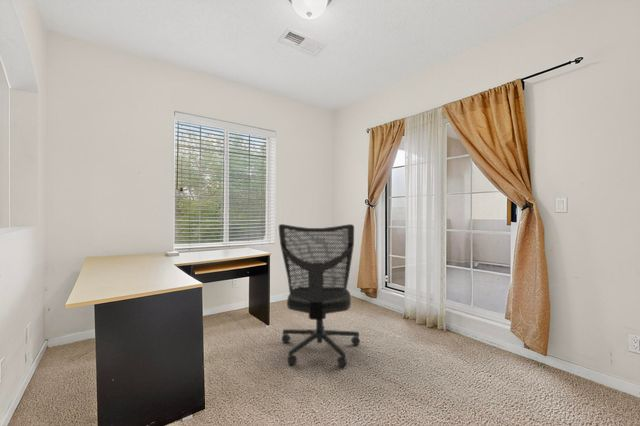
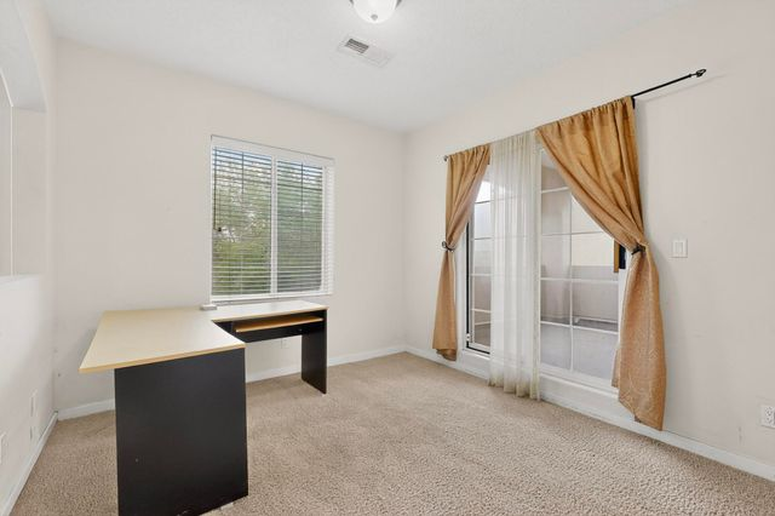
- office chair [278,223,361,368]
